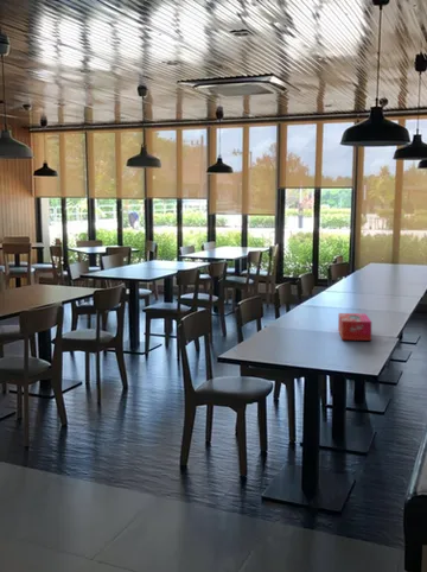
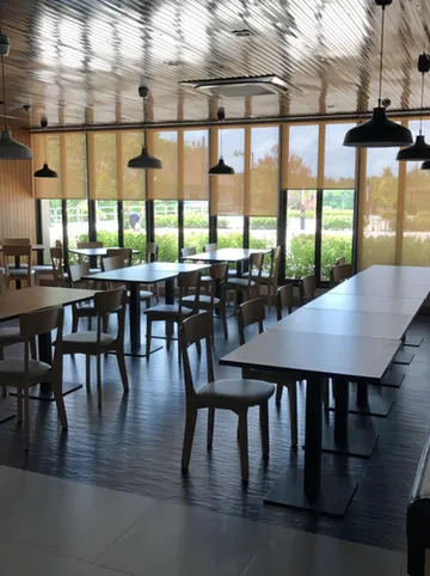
- tissue box [337,312,372,342]
